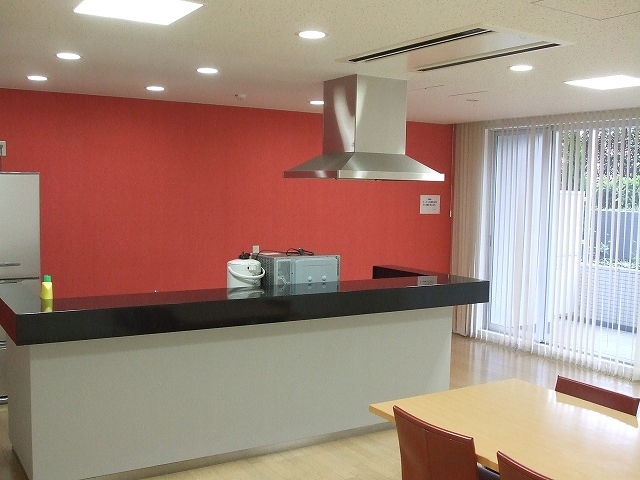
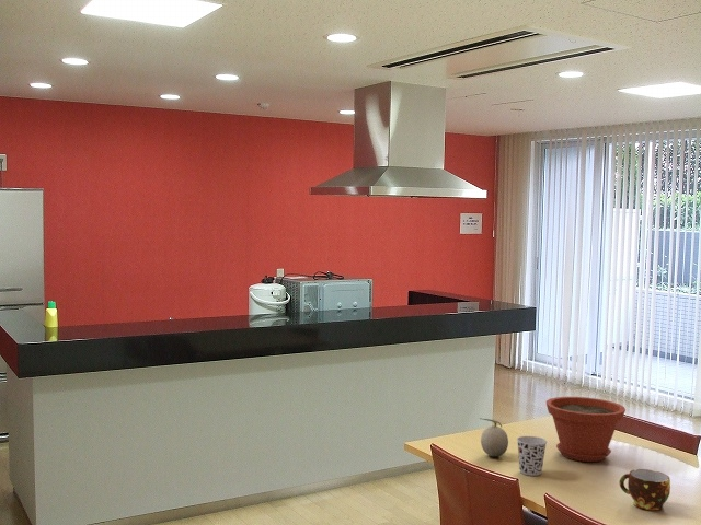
+ fruit [479,417,509,457]
+ cup [516,435,548,477]
+ plant pot [545,396,627,463]
+ cup [619,468,671,511]
